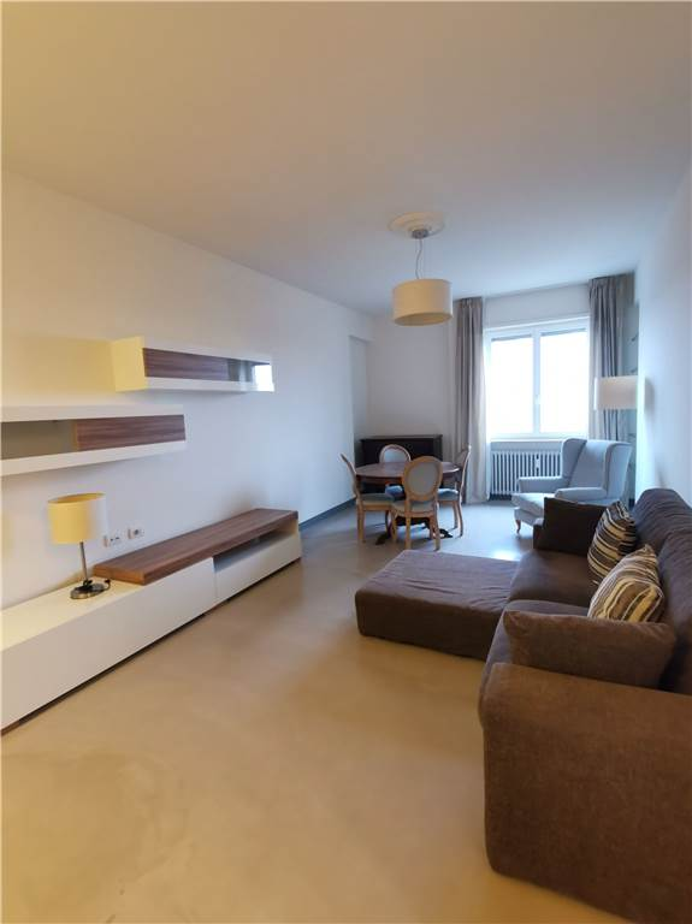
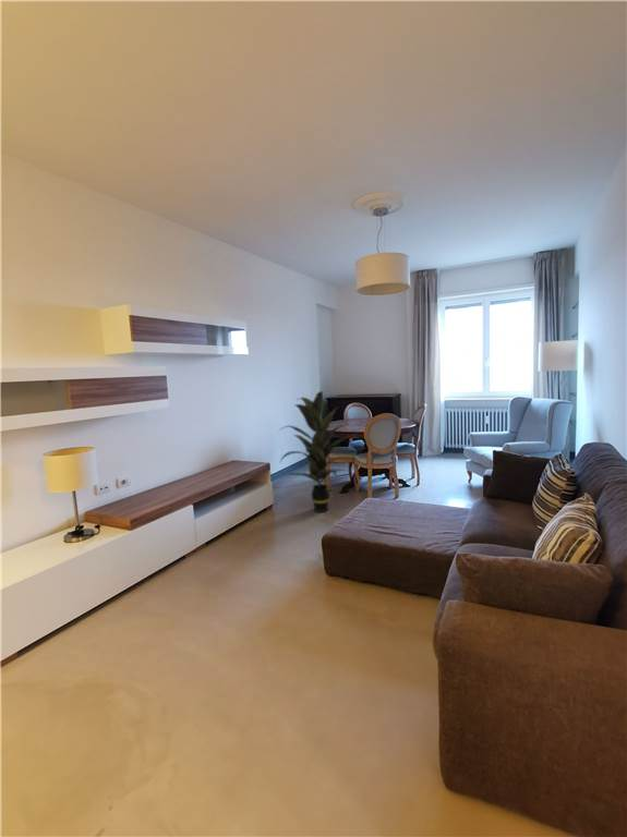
+ indoor plant [276,390,353,513]
